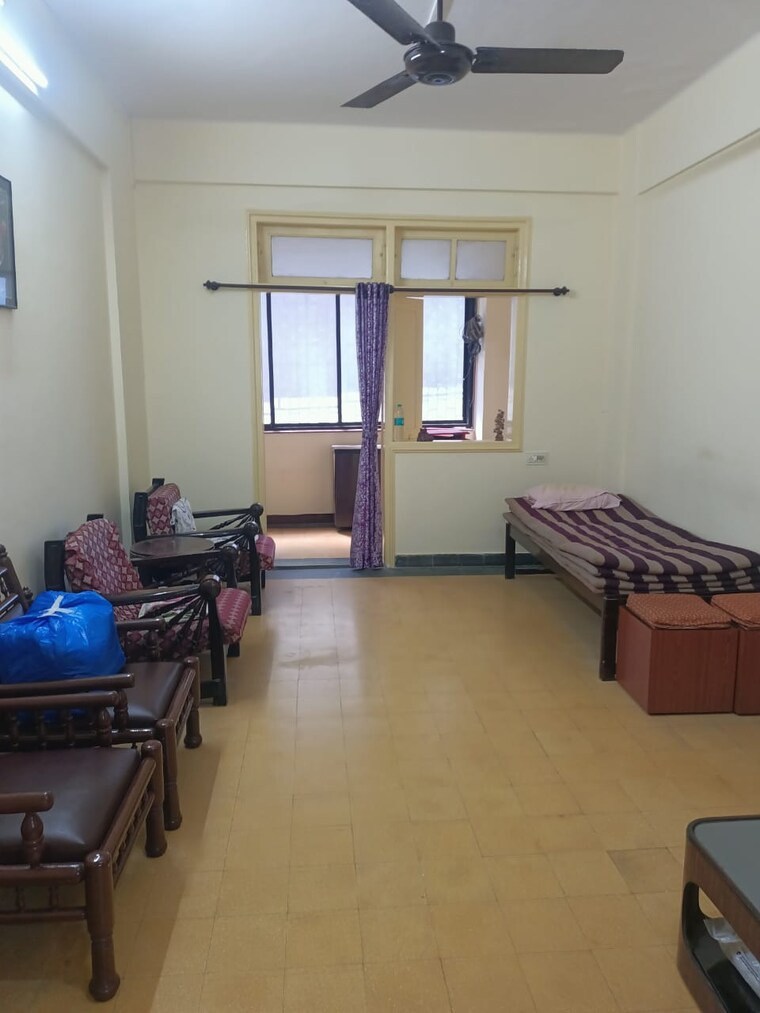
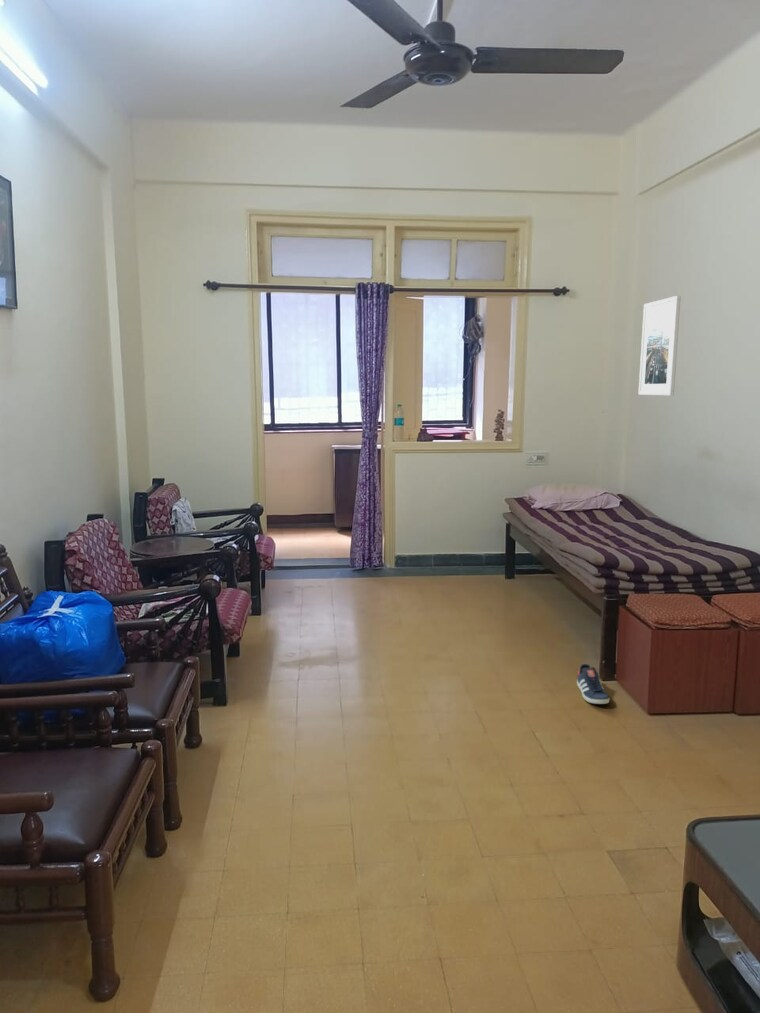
+ sneaker [576,663,610,705]
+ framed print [637,295,682,396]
